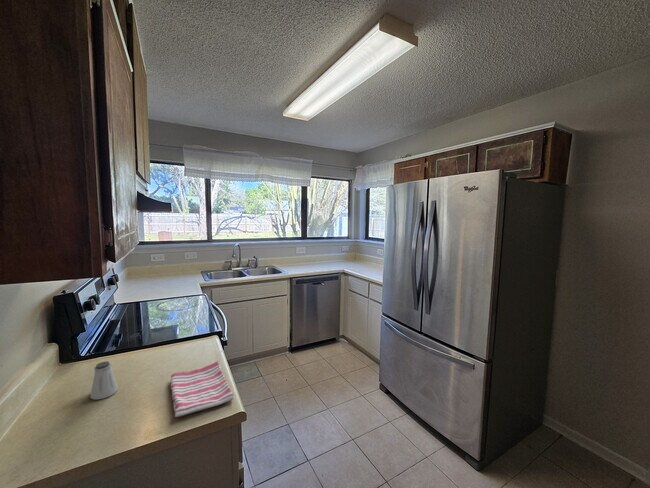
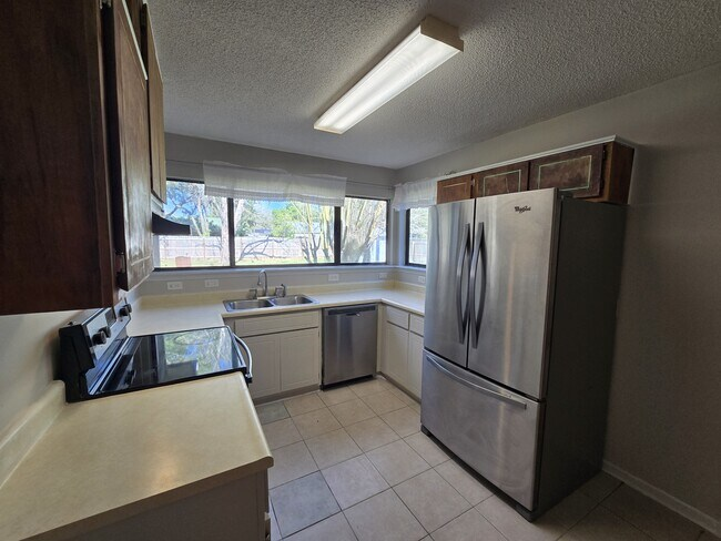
- saltshaker [90,360,119,400]
- dish towel [170,360,234,418]
